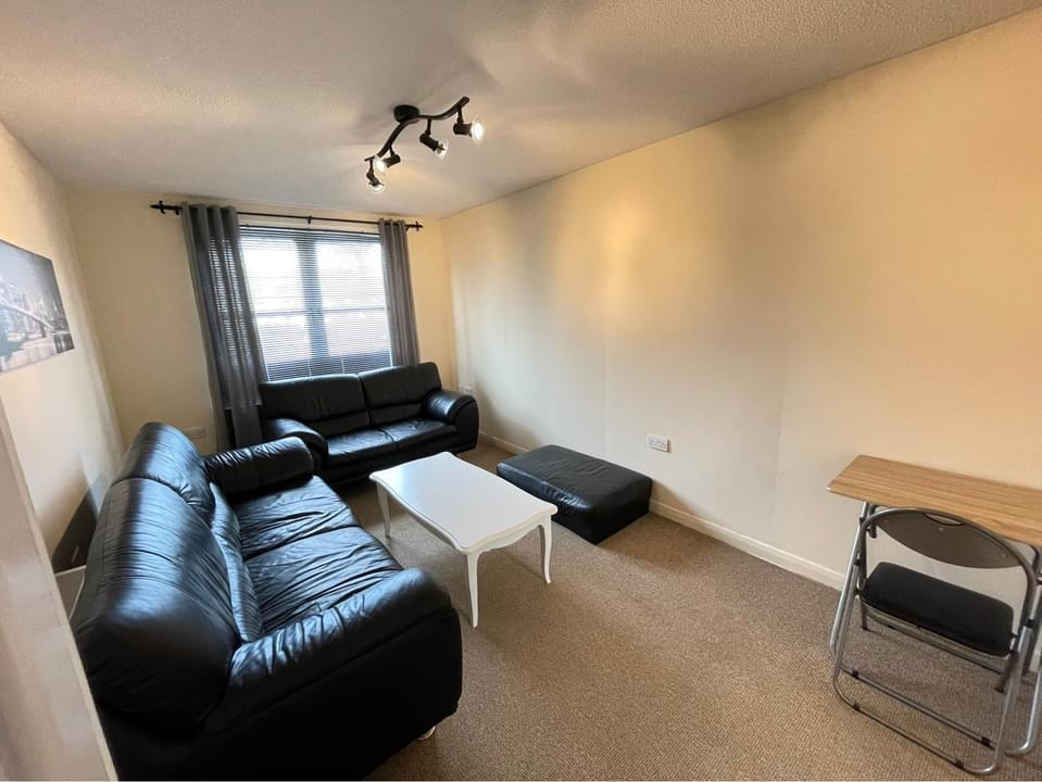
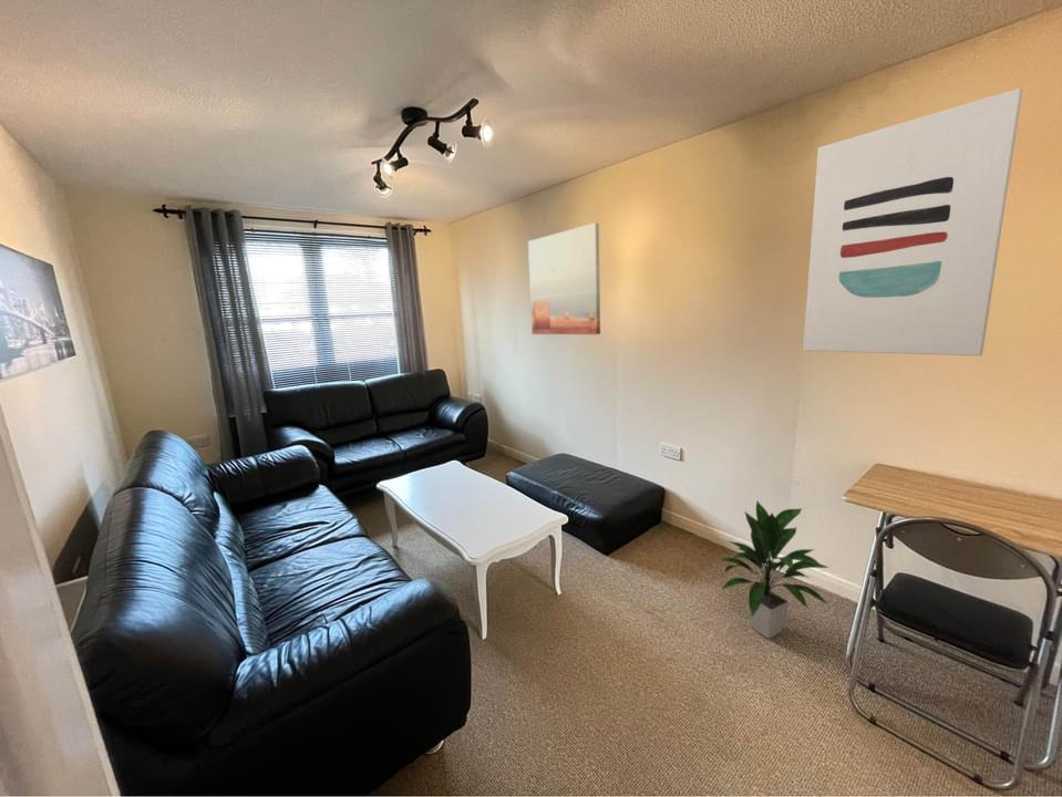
+ wall art [802,86,1023,356]
+ wall art [527,221,601,335]
+ indoor plant [719,500,831,640]
